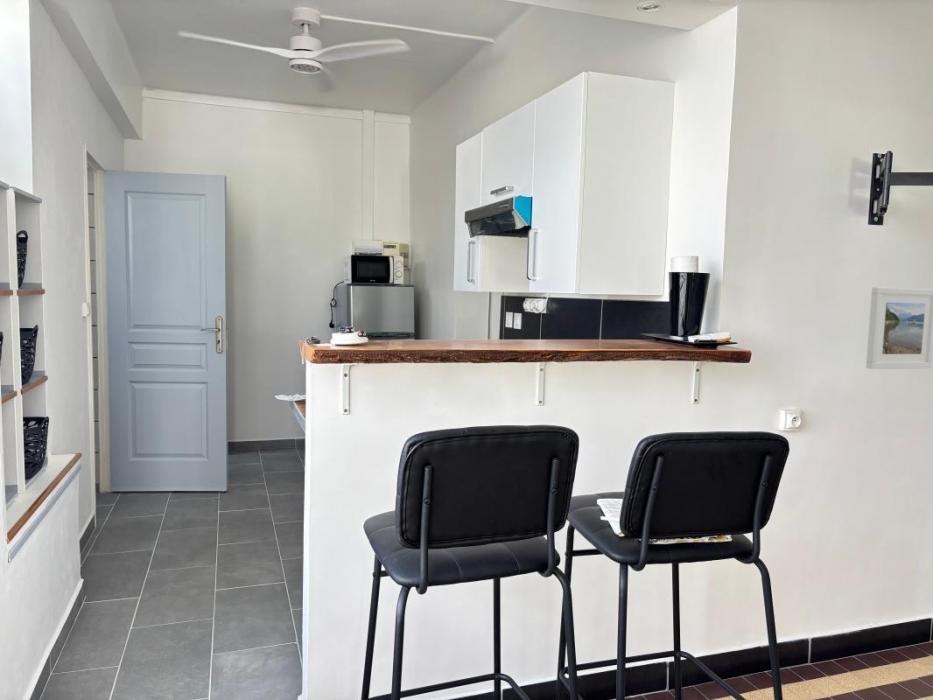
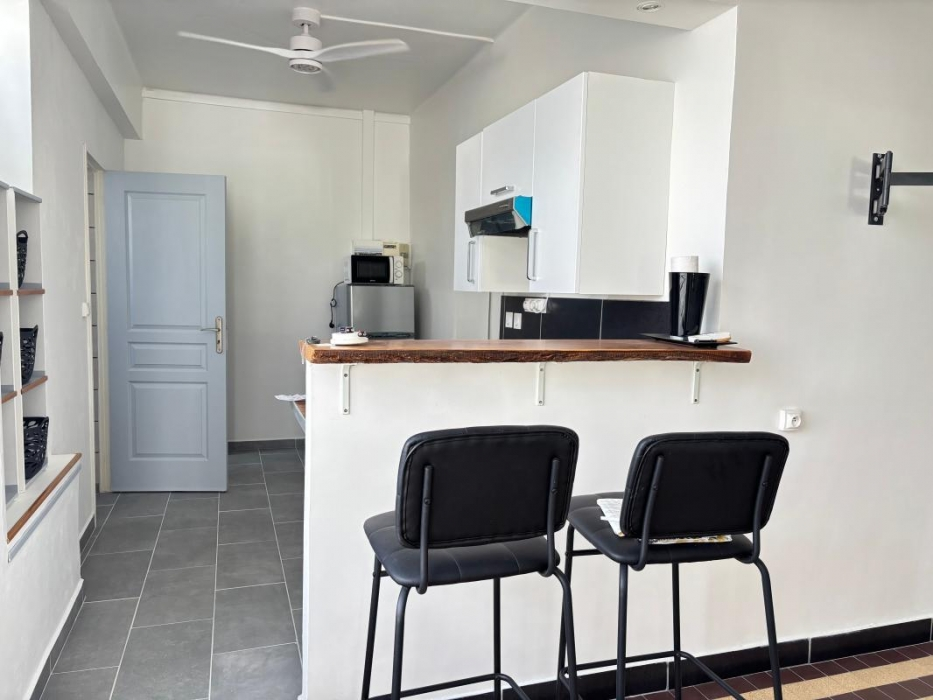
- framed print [865,286,933,370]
